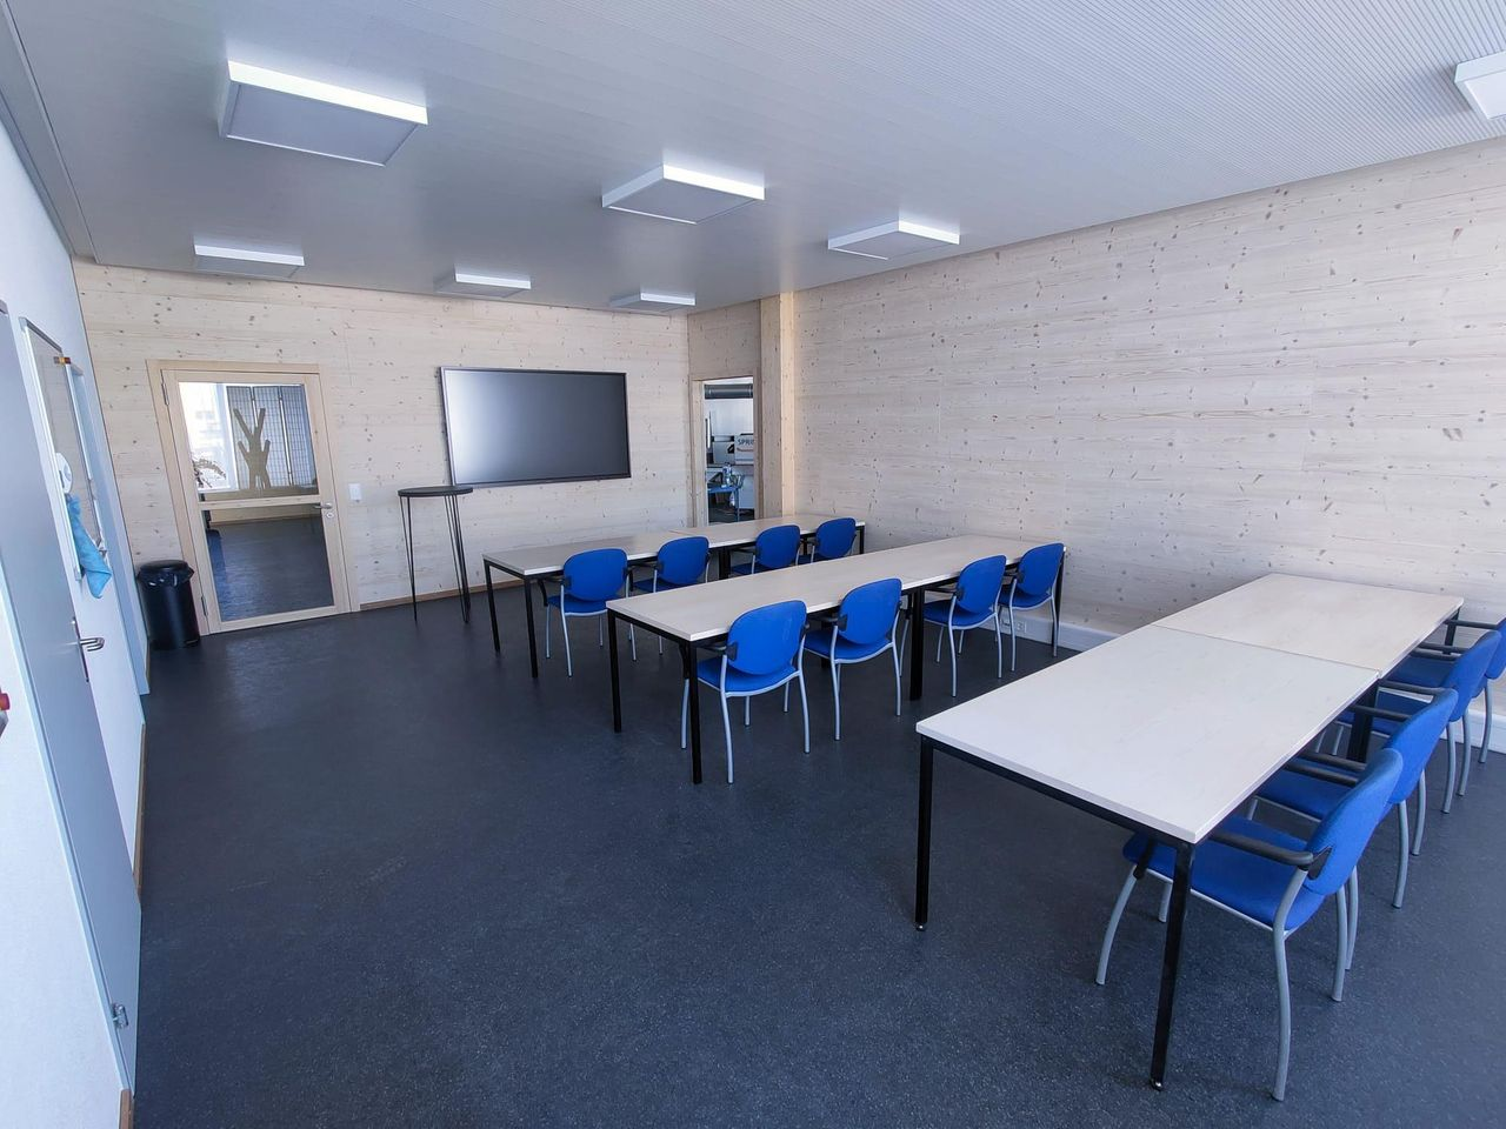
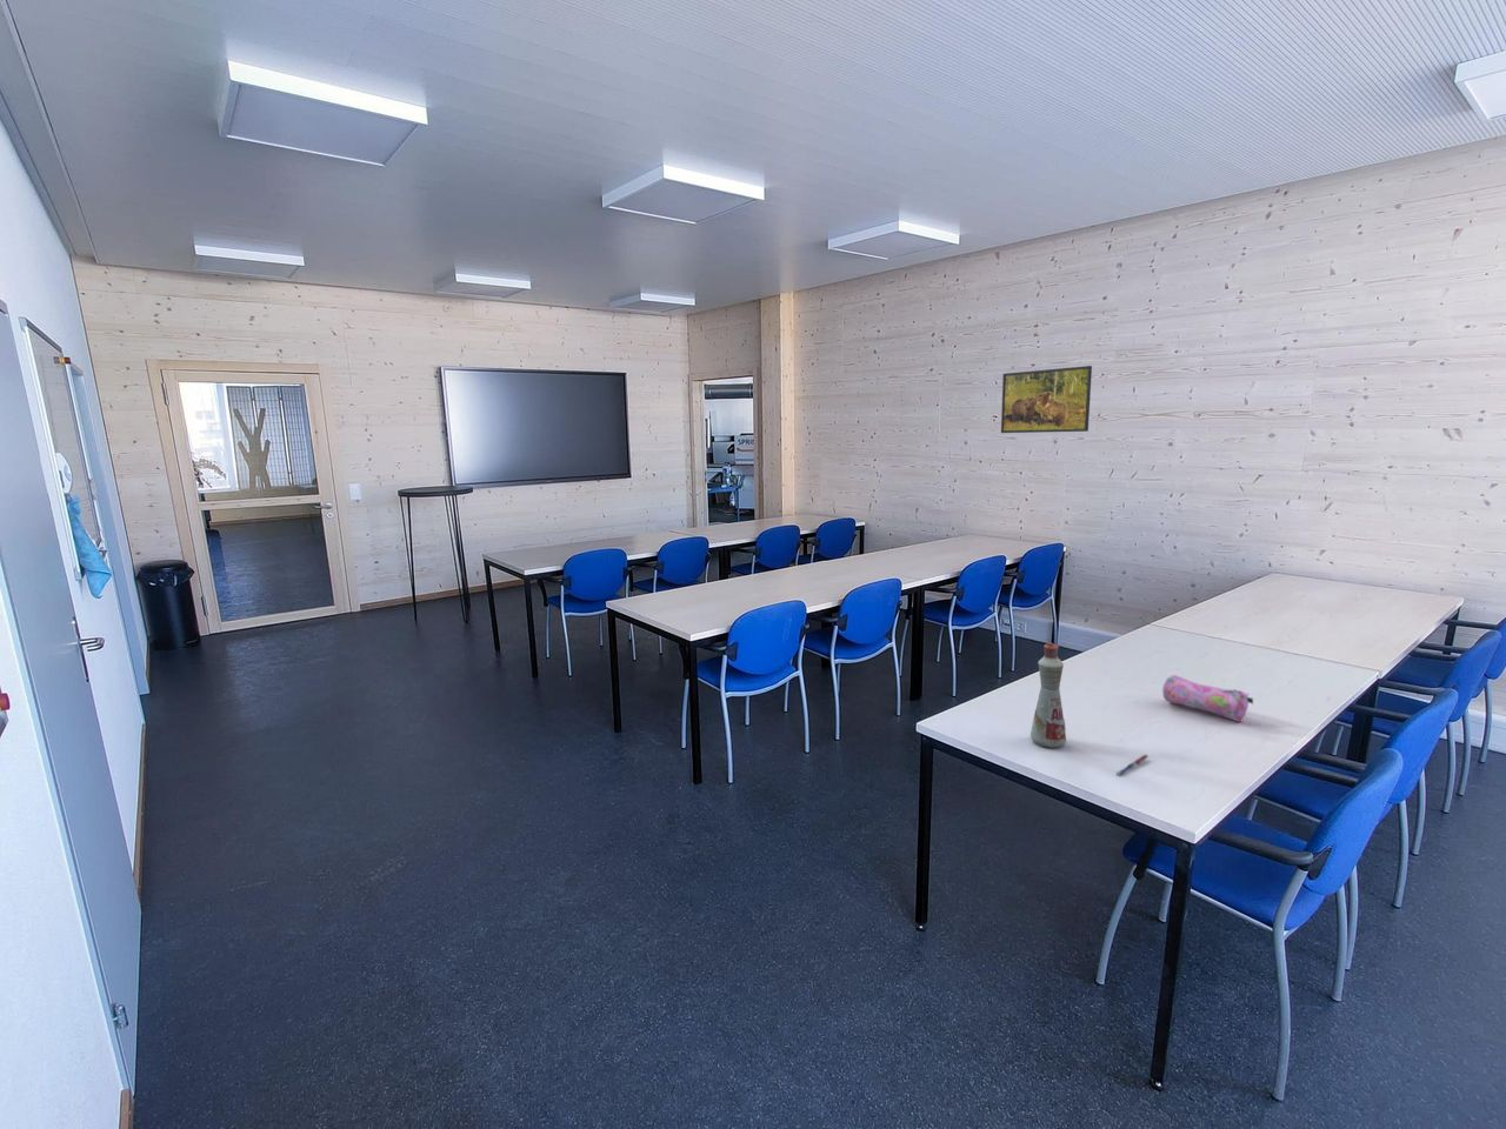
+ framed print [1000,364,1093,434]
+ bottle [1029,642,1067,750]
+ pen [1117,754,1150,777]
+ pencil case [1161,674,1255,723]
